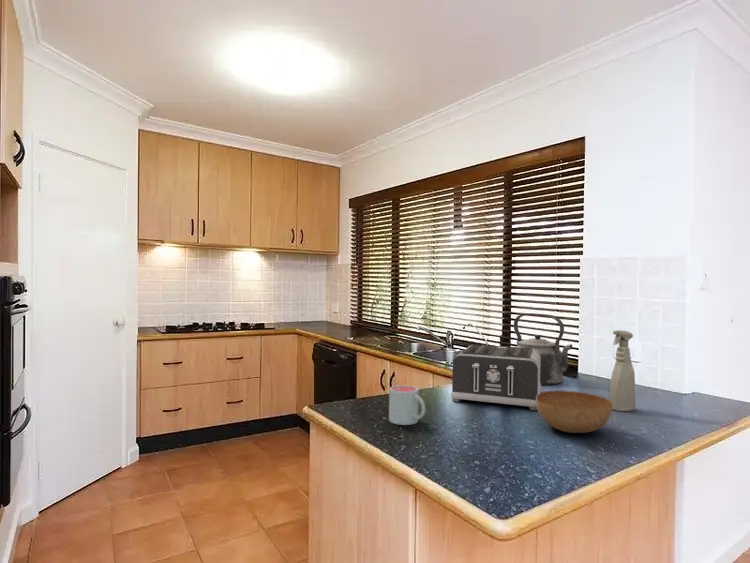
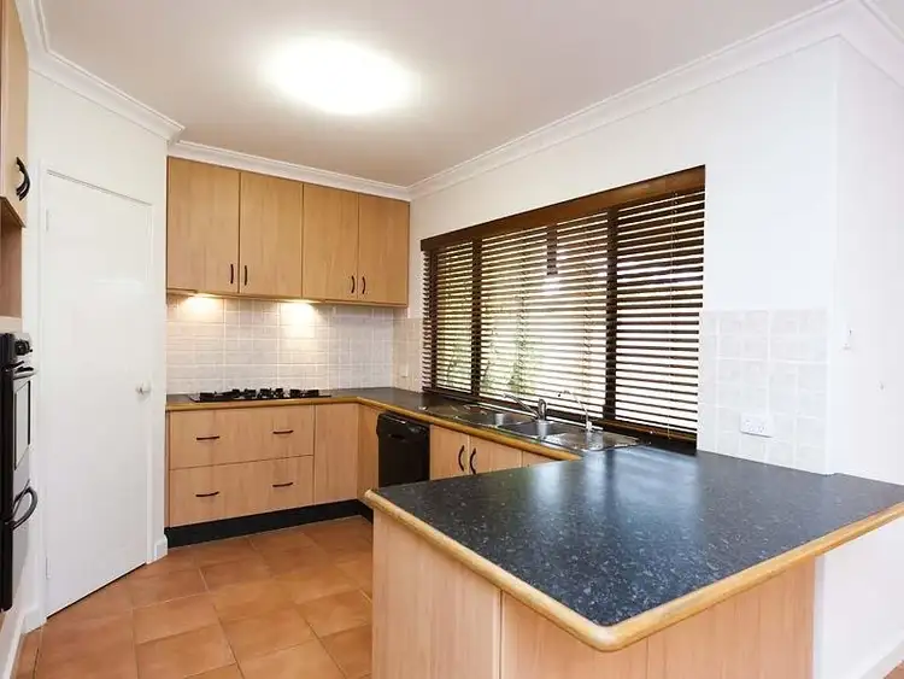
- mug [388,384,426,426]
- spray bottle [609,329,636,412]
- kettle [513,312,574,386]
- toaster [450,343,542,411]
- bowl [536,390,613,434]
